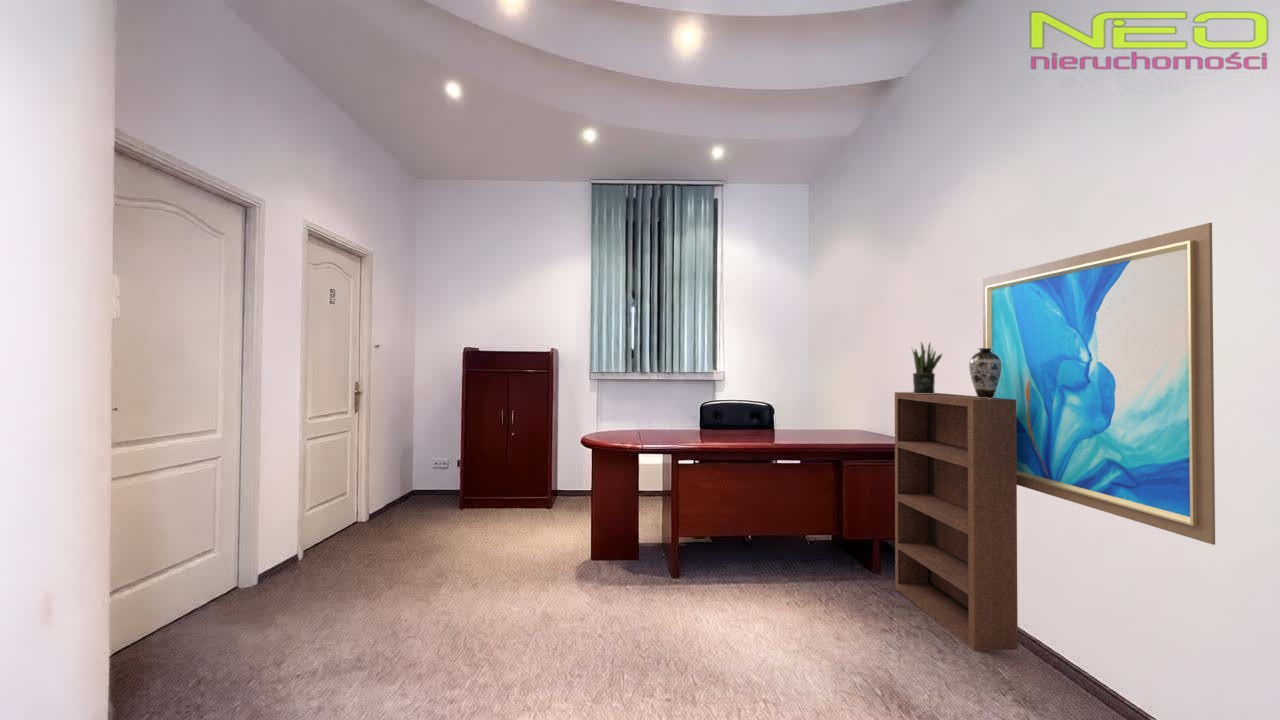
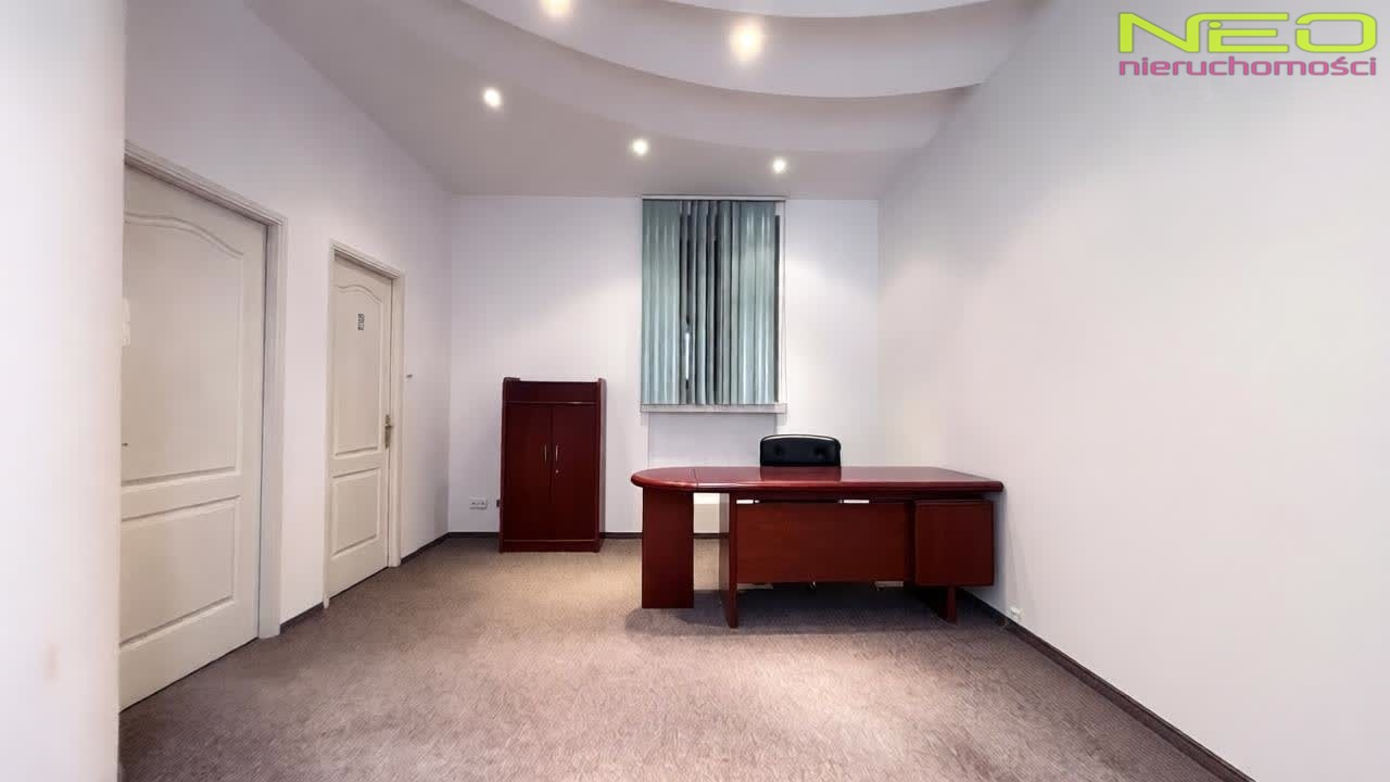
- wall art [982,222,1216,546]
- potted plant [911,341,944,394]
- bookcase [894,391,1019,651]
- decorative vase [968,347,1002,399]
